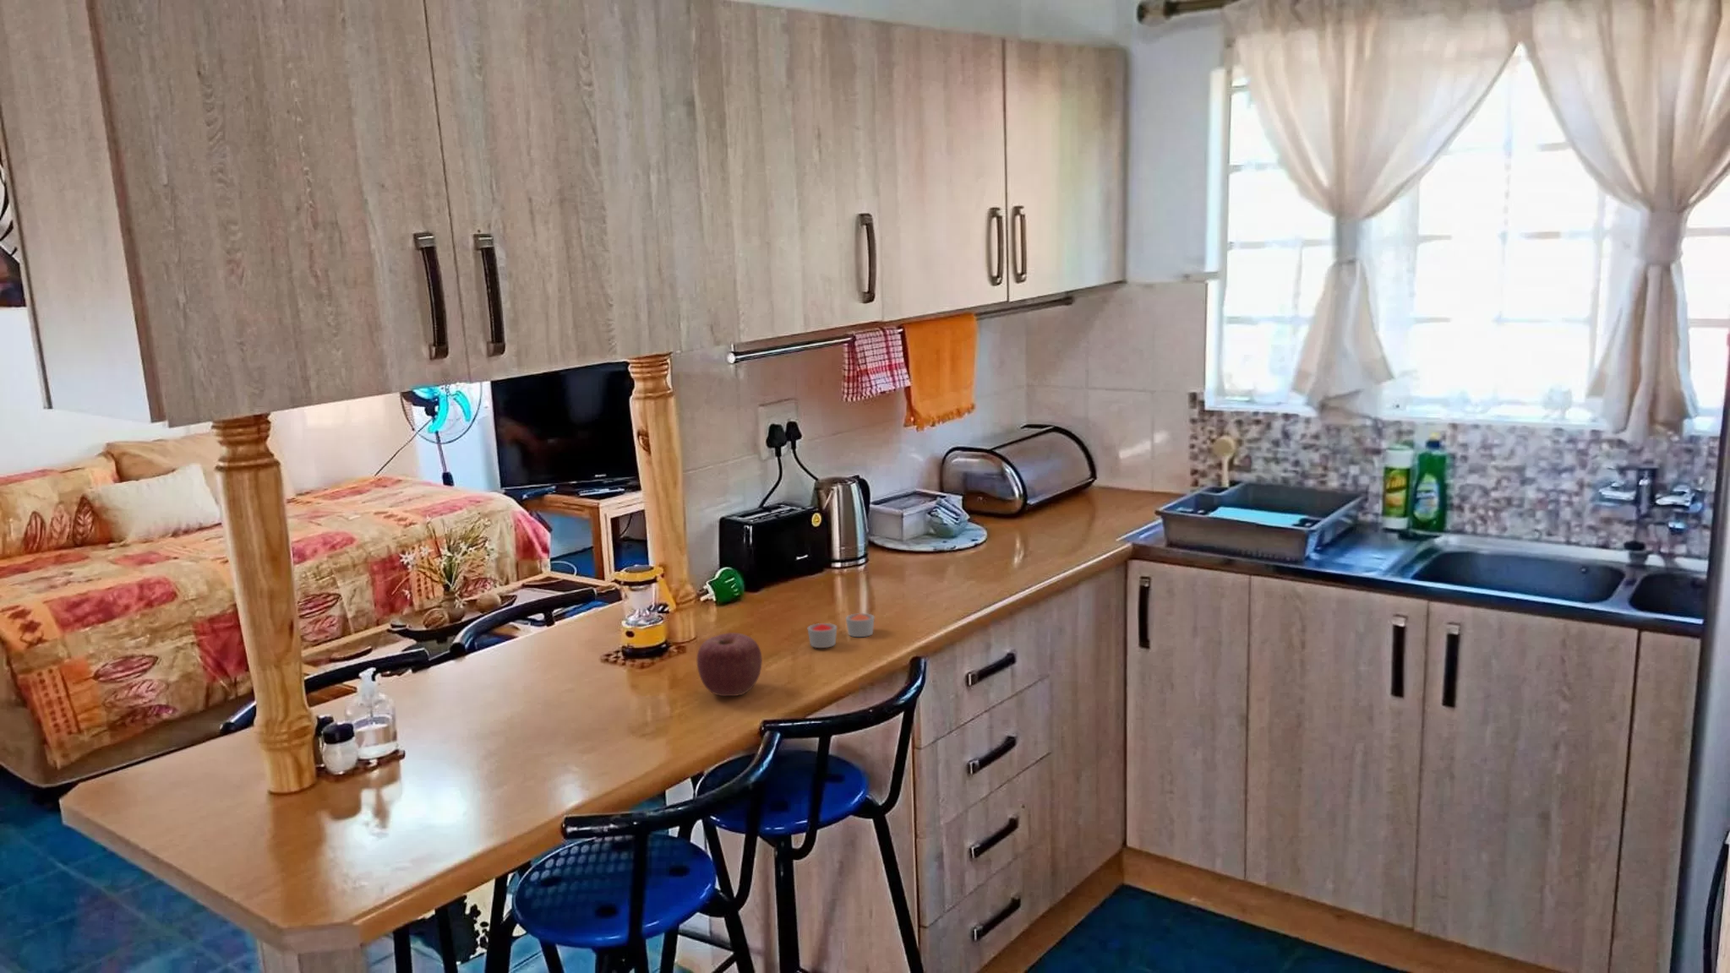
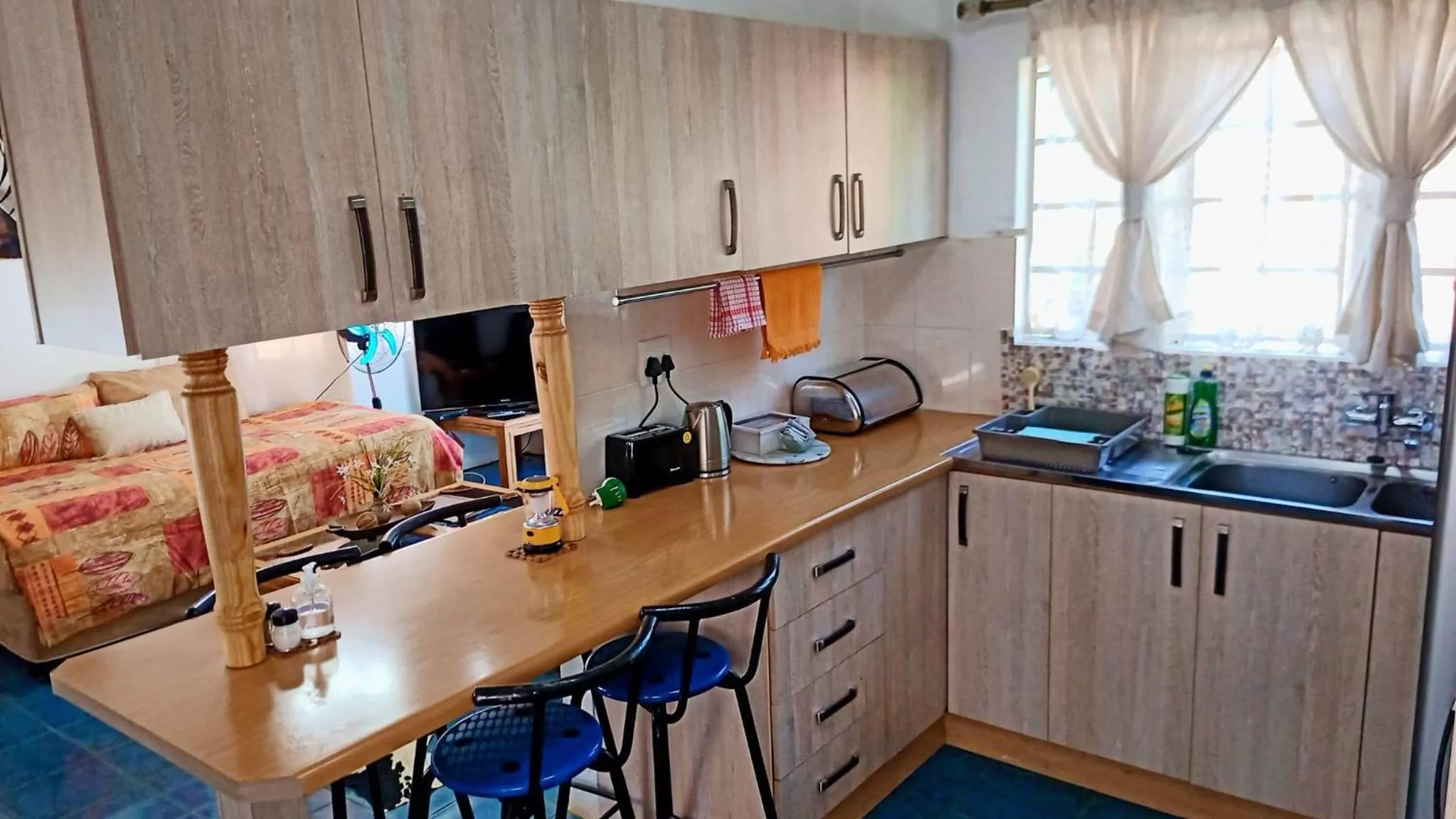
- apple [695,632,763,697]
- candle [807,612,876,649]
